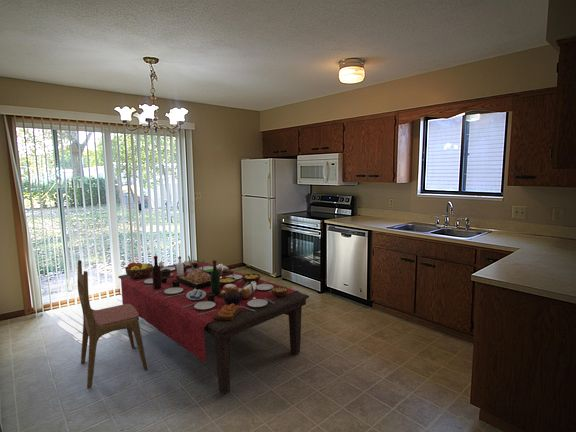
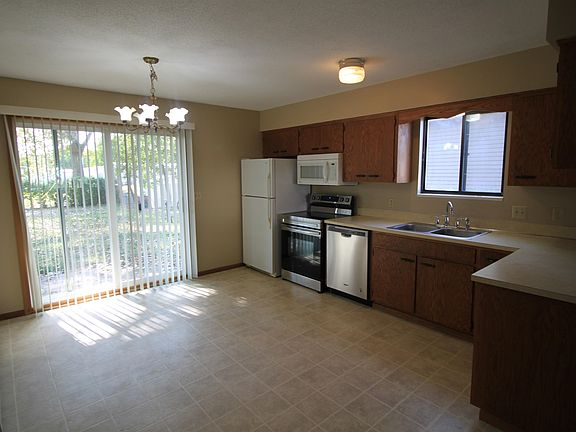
- dining chair [77,259,148,390]
- dining table [117,255,310,395]
